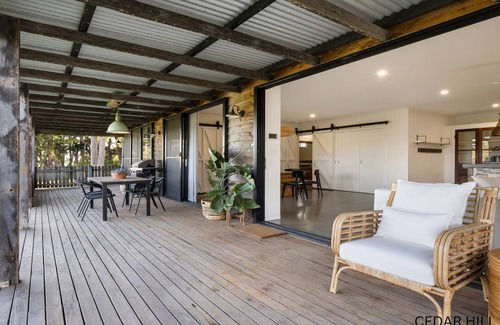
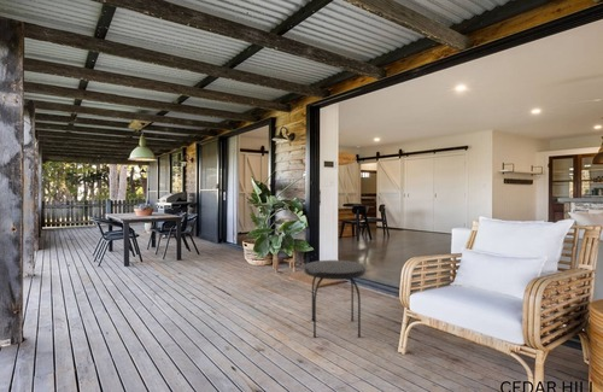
+ side table [303,259,367,339]
